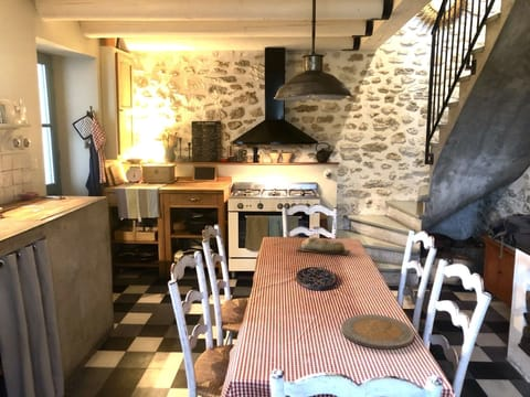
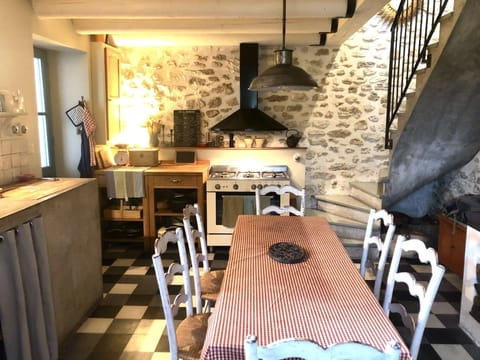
- plate [340,313,415,351]
- bread loaf [296,236,350,256]
